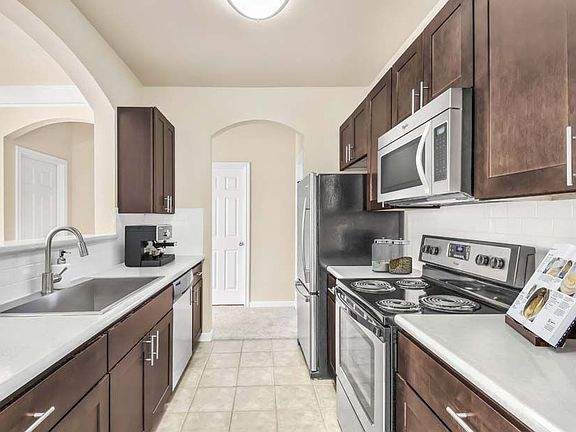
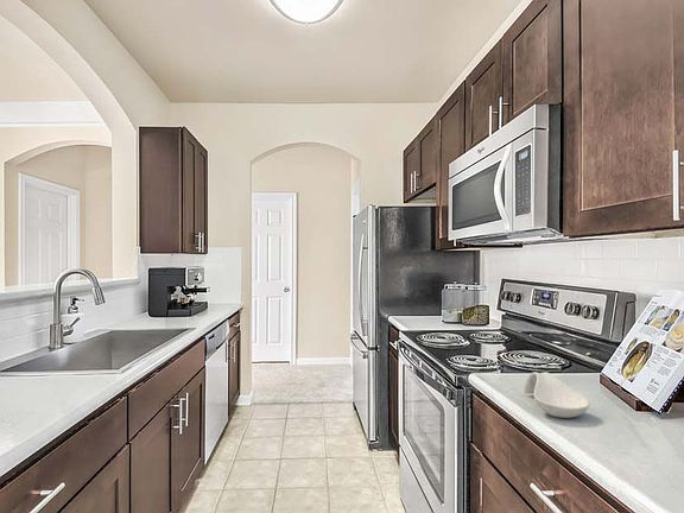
+ spoon rest [522,370,591,419]
